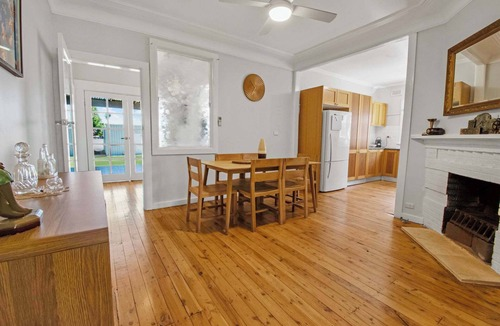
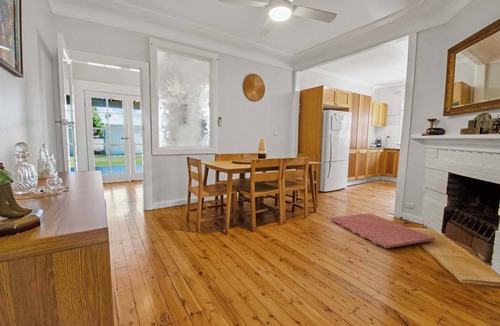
+ rug [329,212,436,249]
